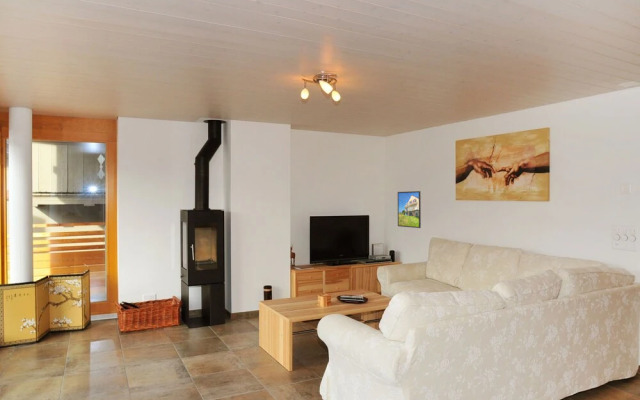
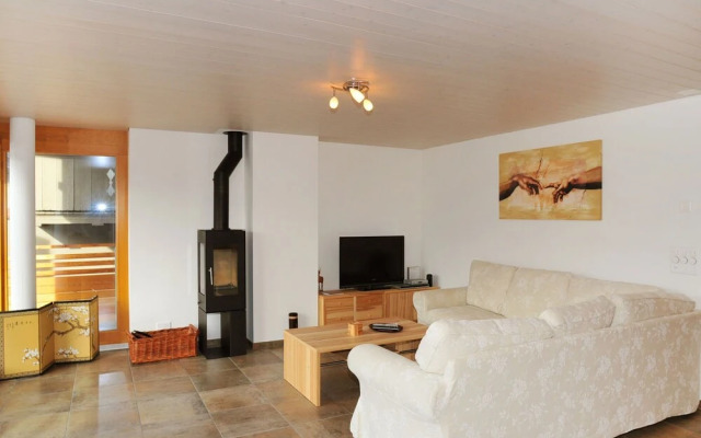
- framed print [397,190,422,229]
